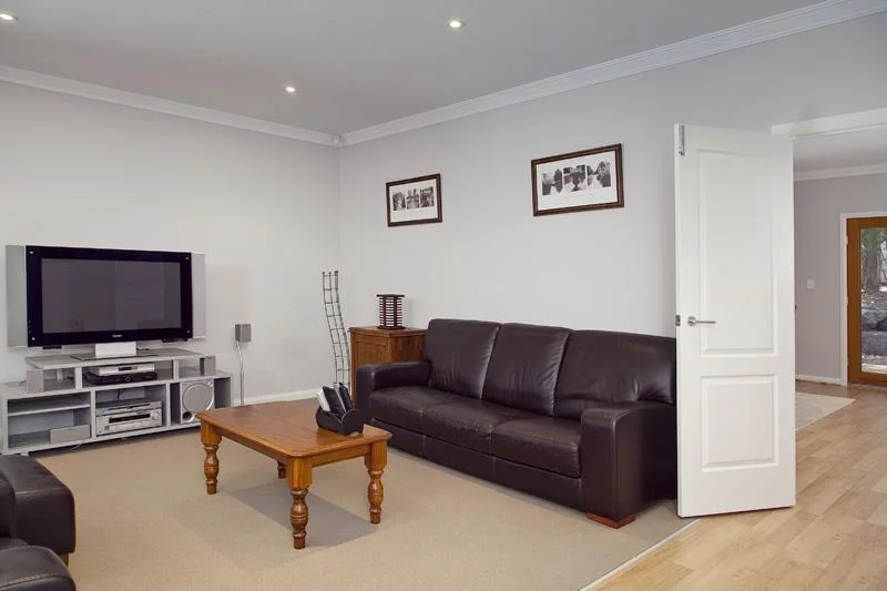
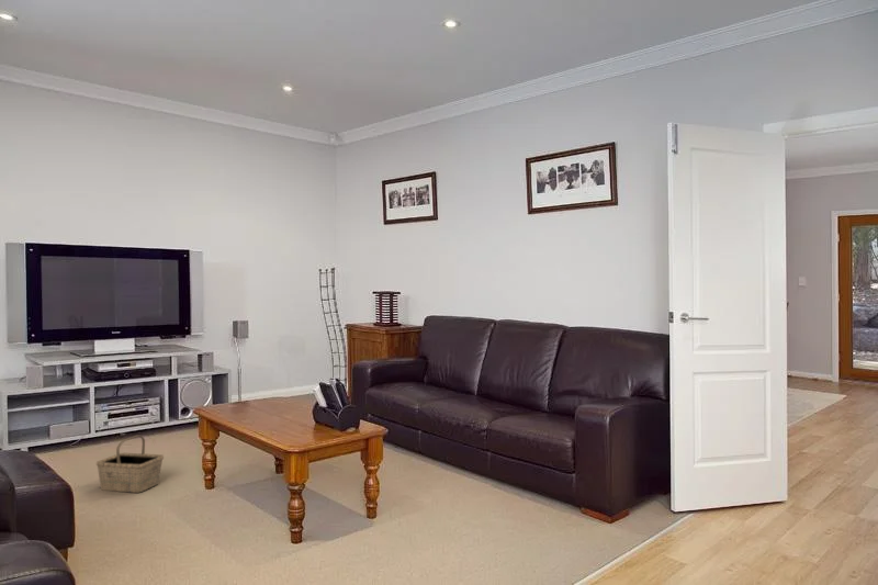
+ basket [95,435,165,494]
